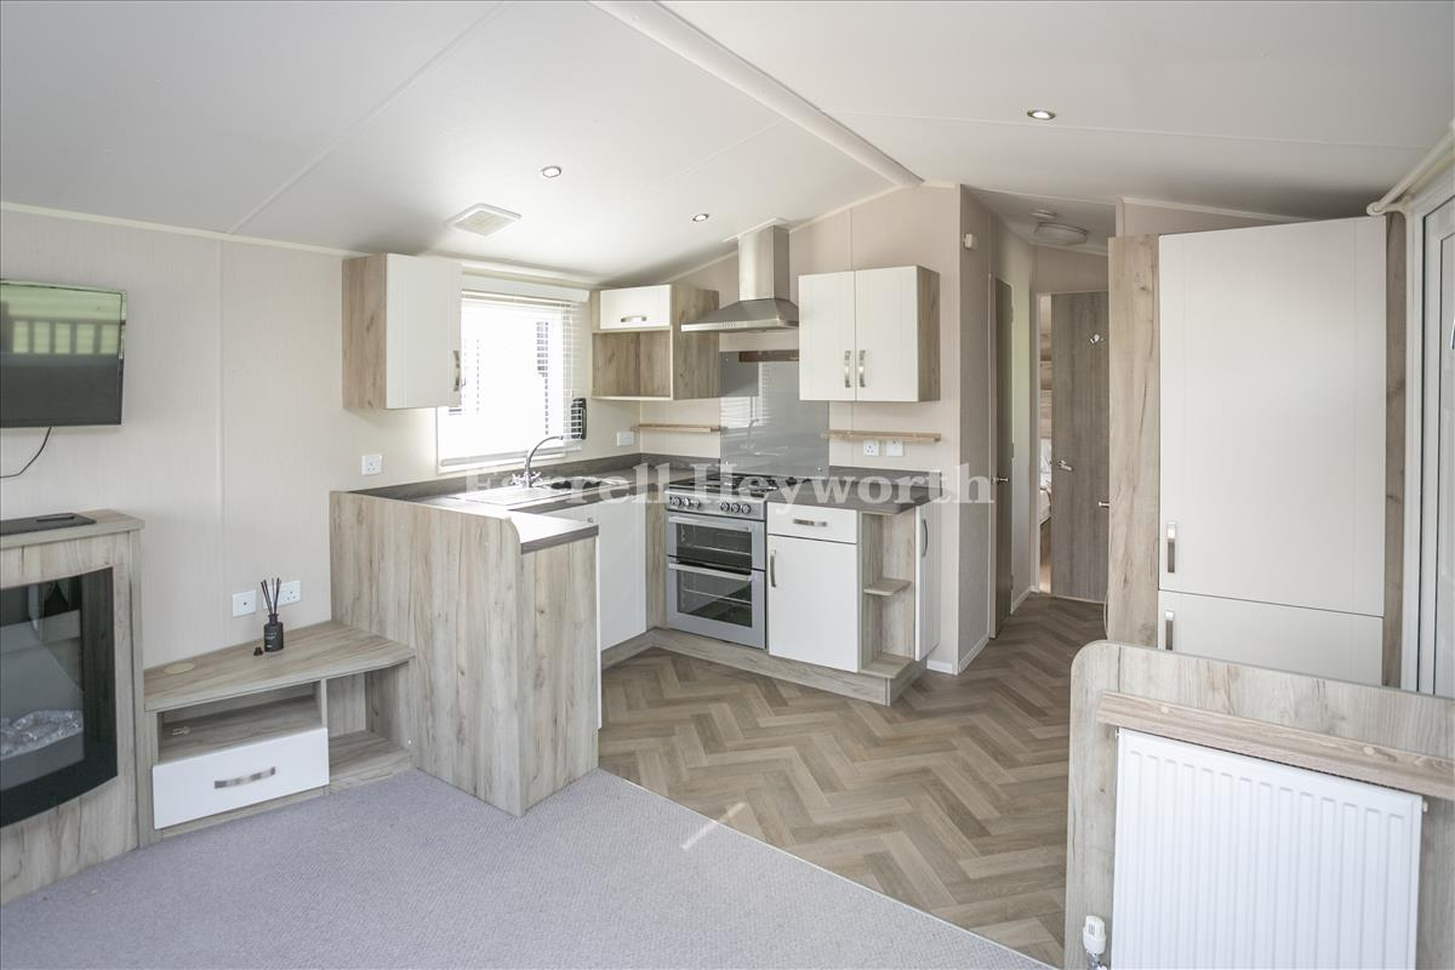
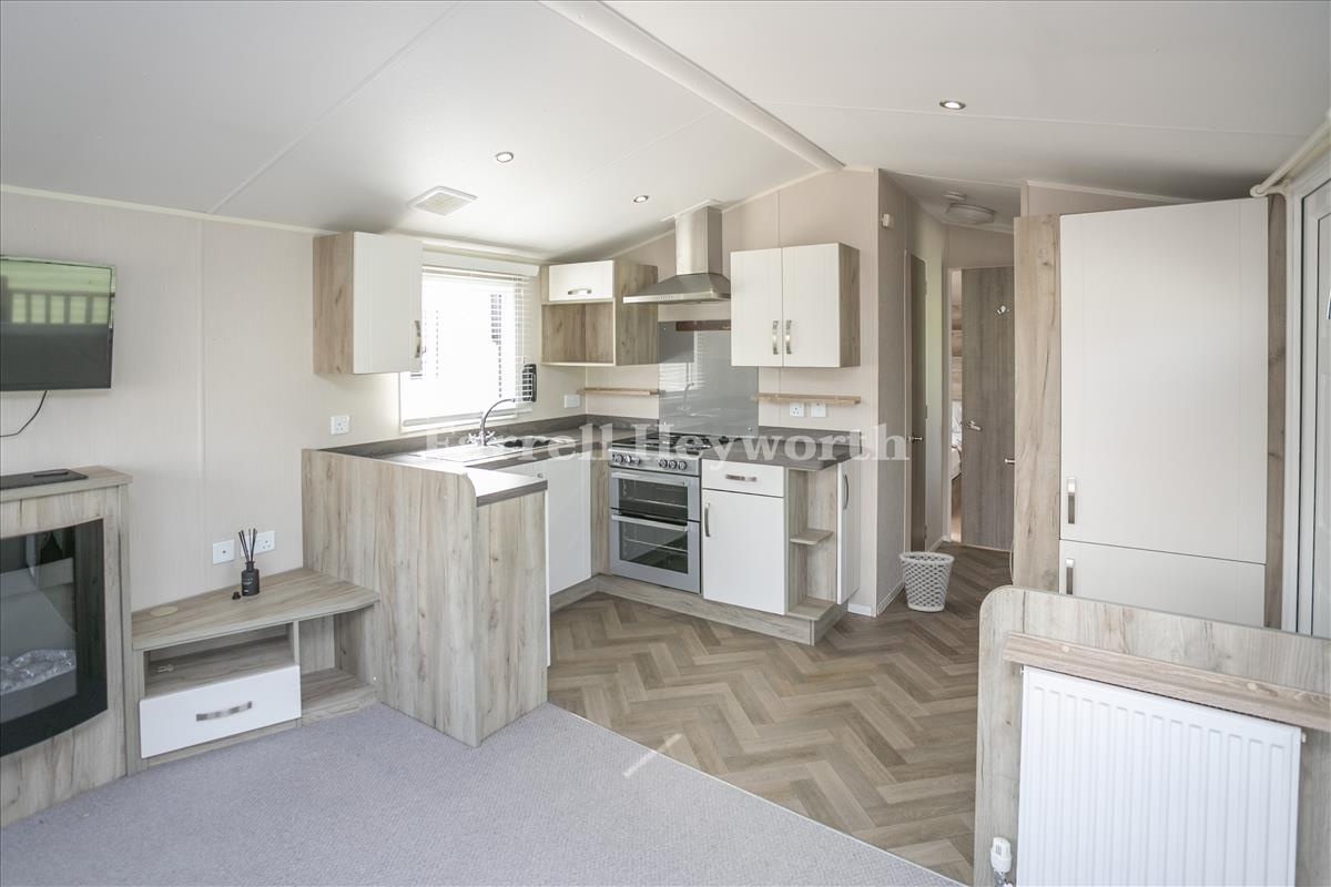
+ wastebasket [898,551,955,612]
